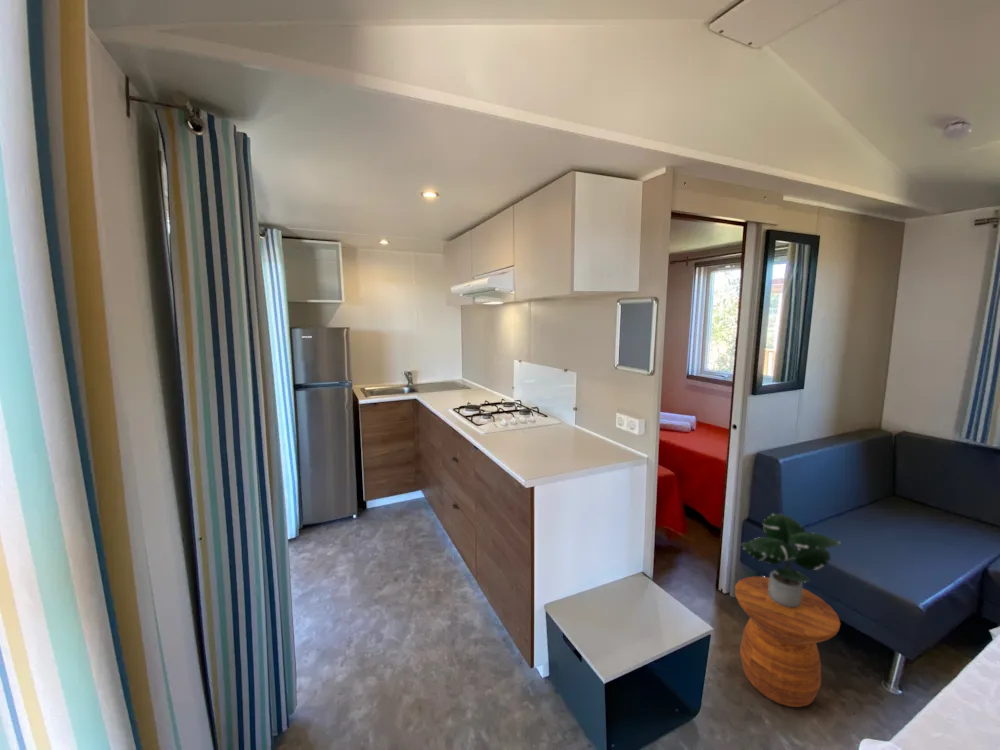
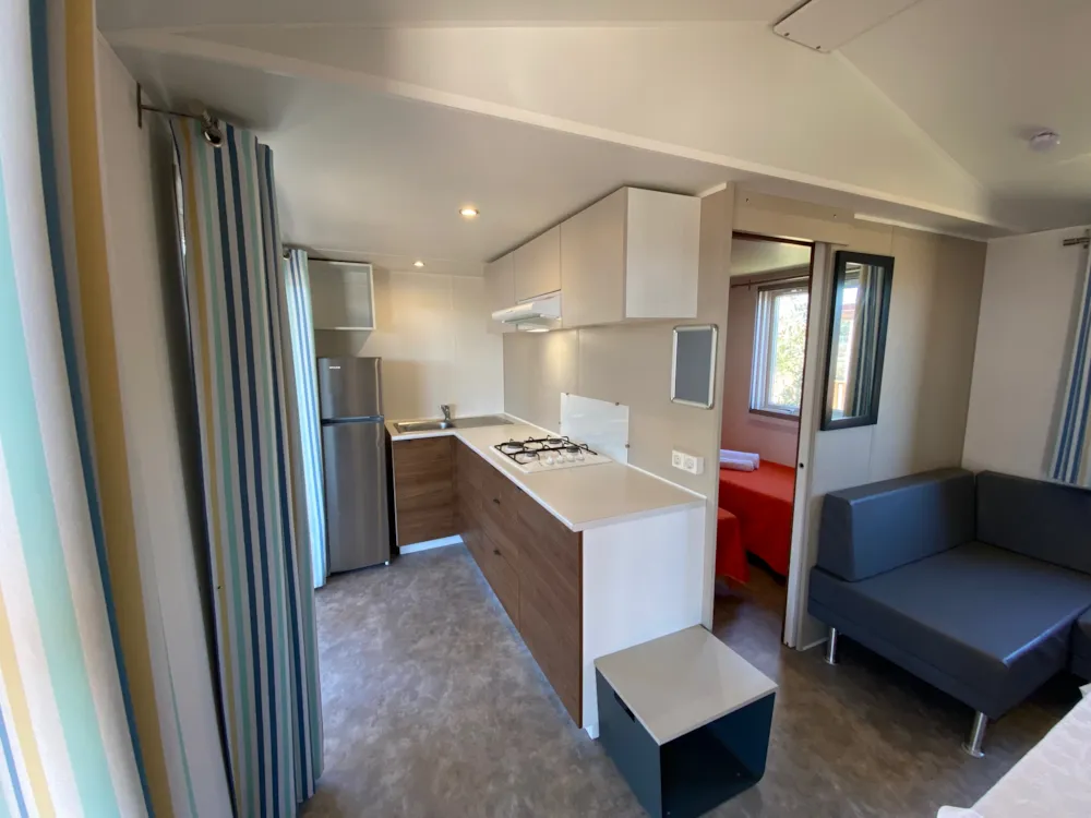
- potted plant [740,513,841,608]
- side table [734,575,842,708]
